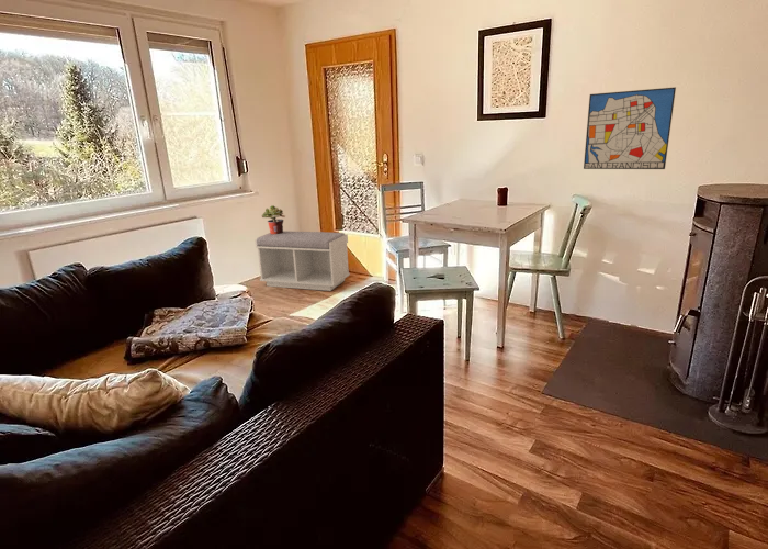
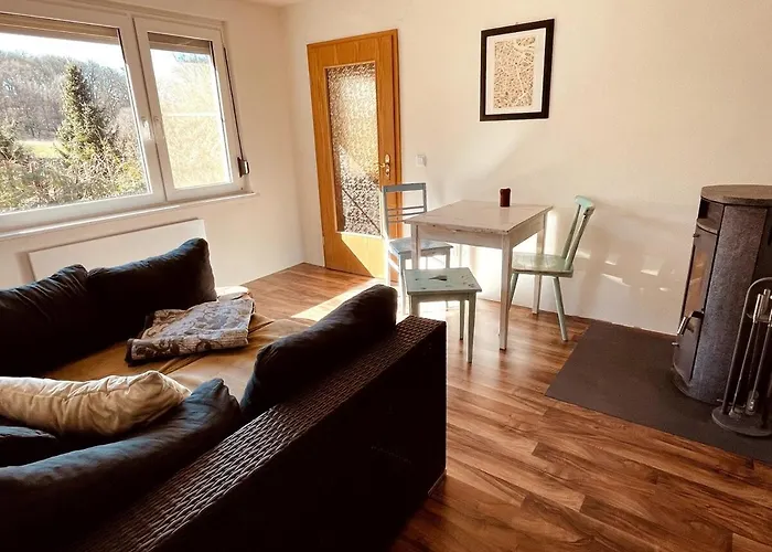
- potted plant [261,204,286,234]
- wall art [583,86,677,170]
- bench [253,231,351,292]
